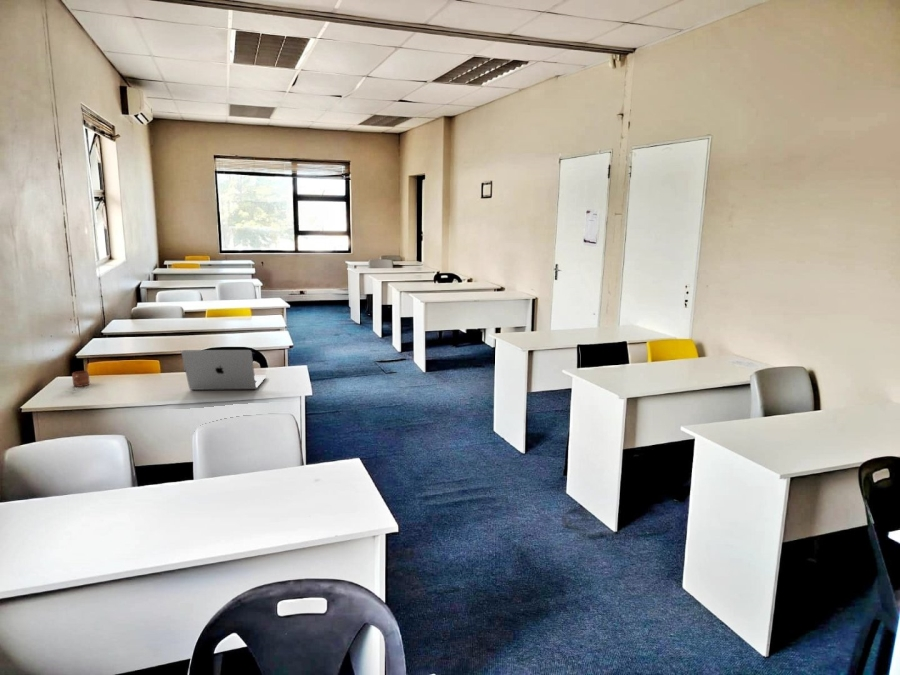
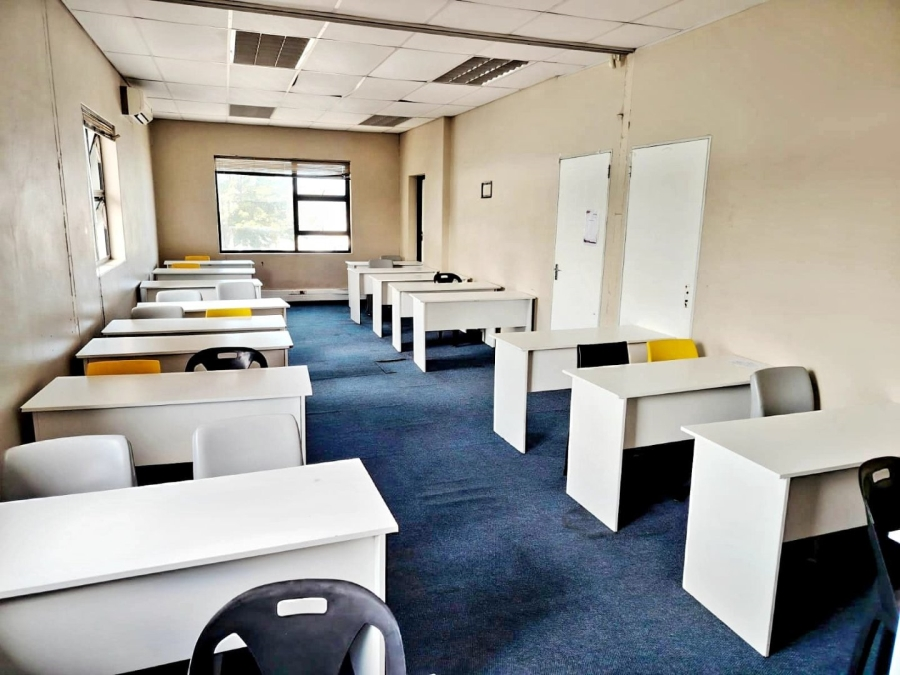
- laptop [180,349,267,391]
- mug [71,370,91,388]
